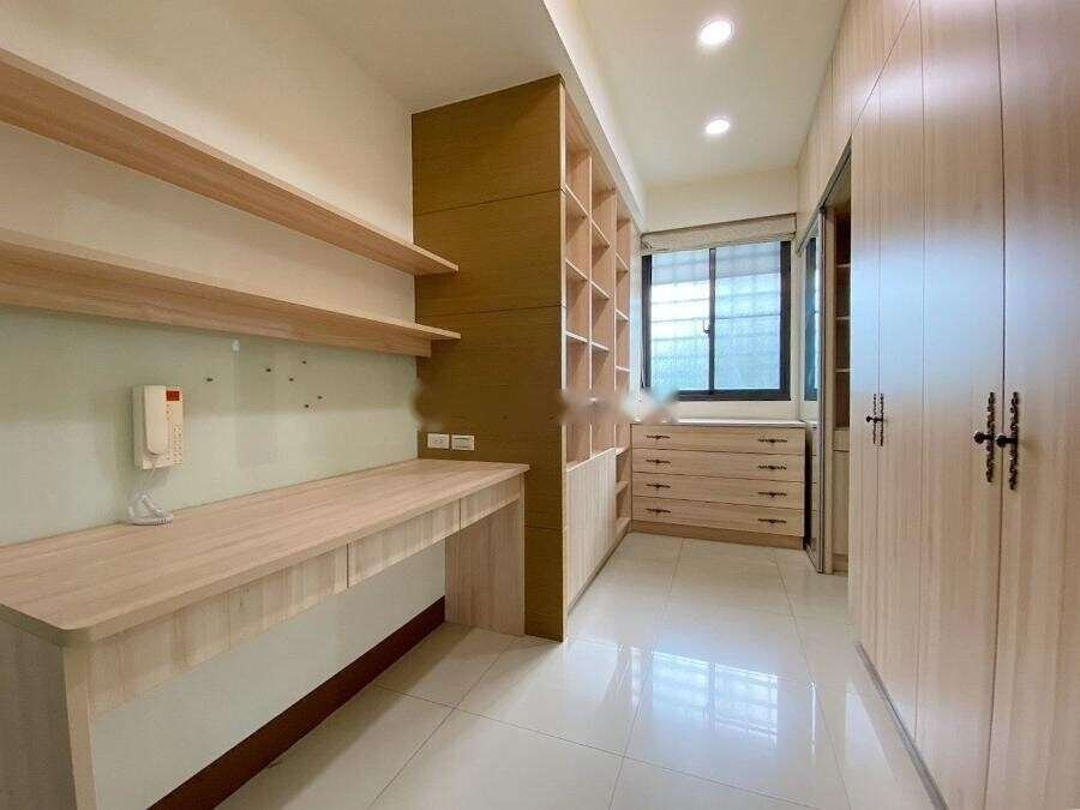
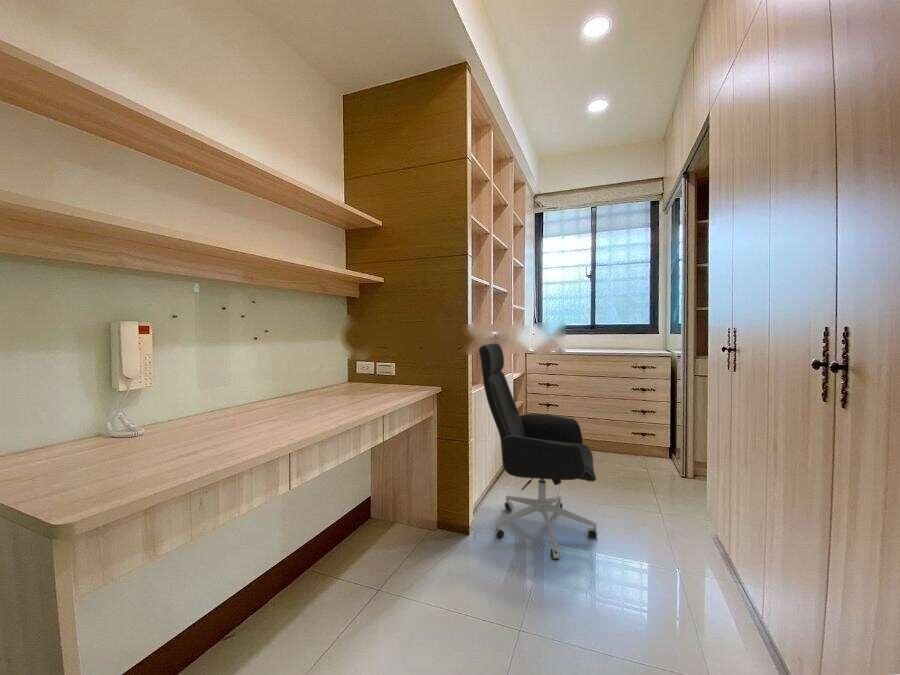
+ office chair [478,342,599,561]
